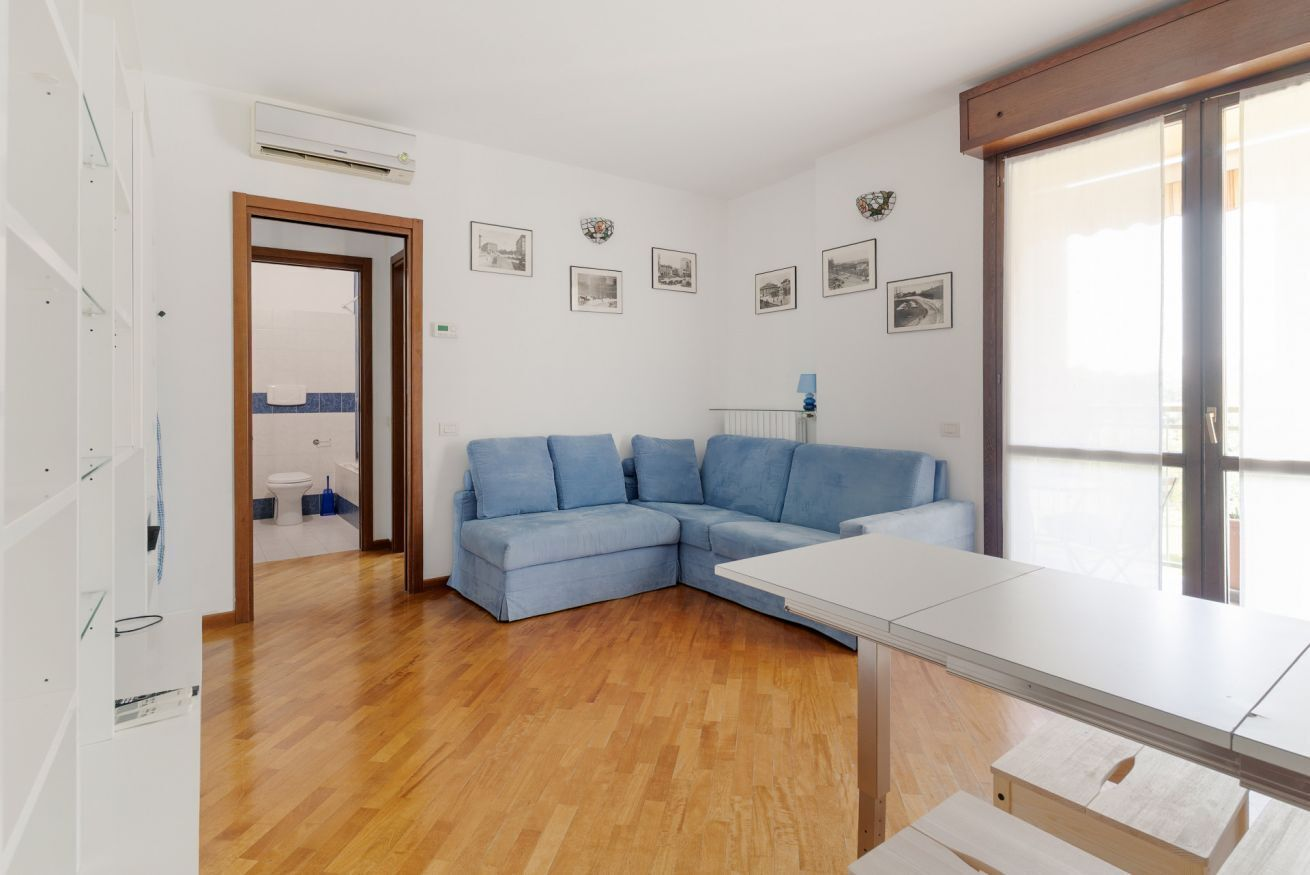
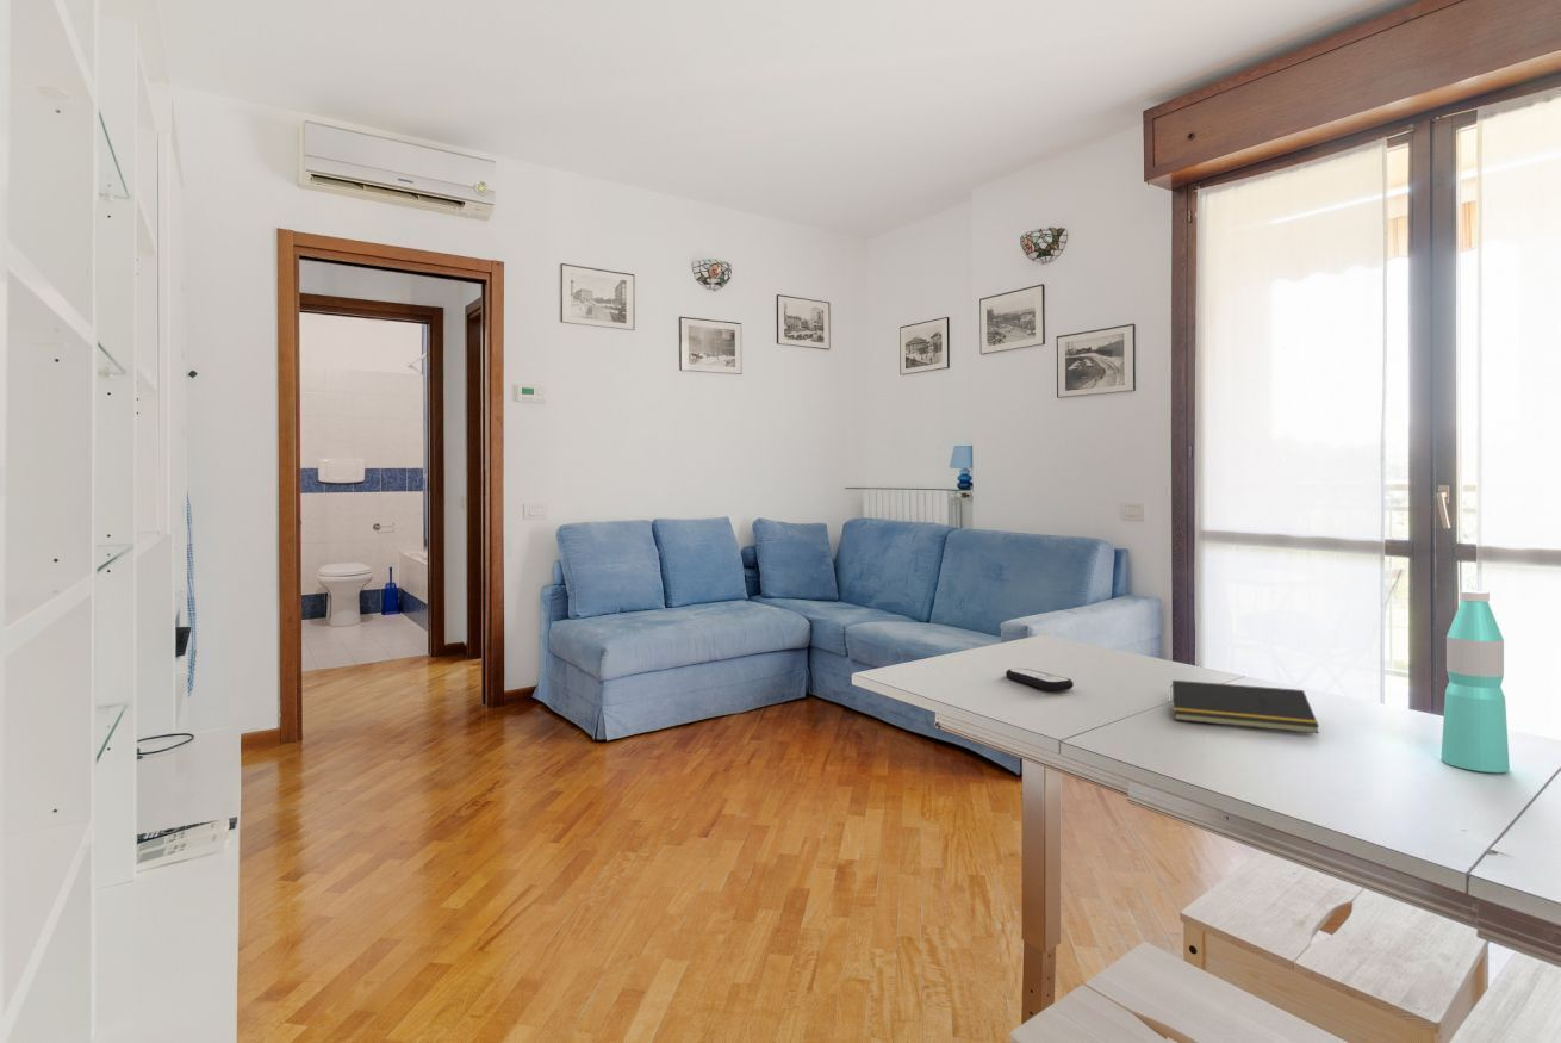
+ notepad [1169,679,1320,734]
+ remote control [1005,668,1075,691]
+ water bottle [1439,590,1511,774]
